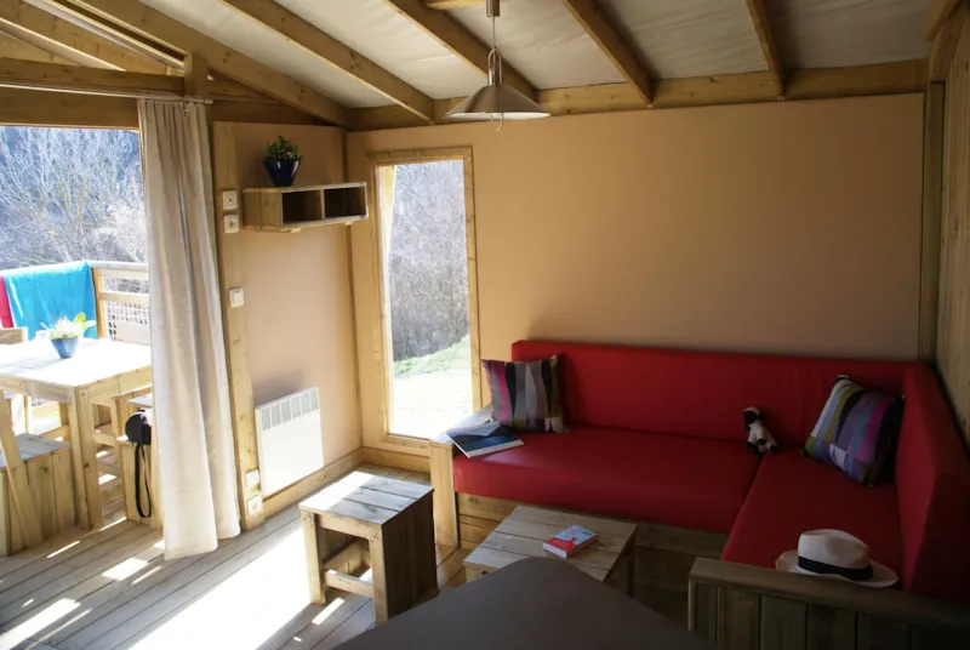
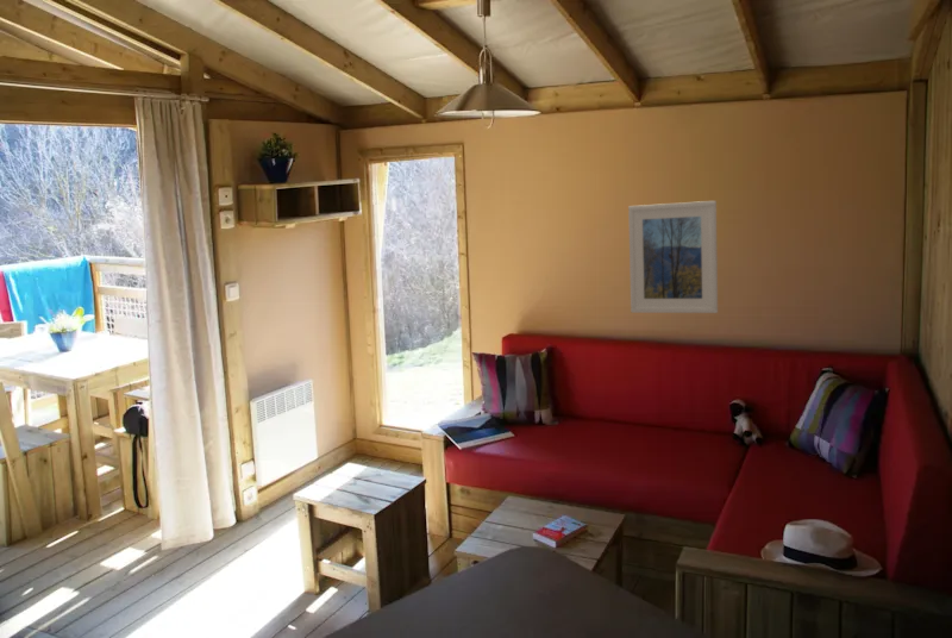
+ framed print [627,200,719,314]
